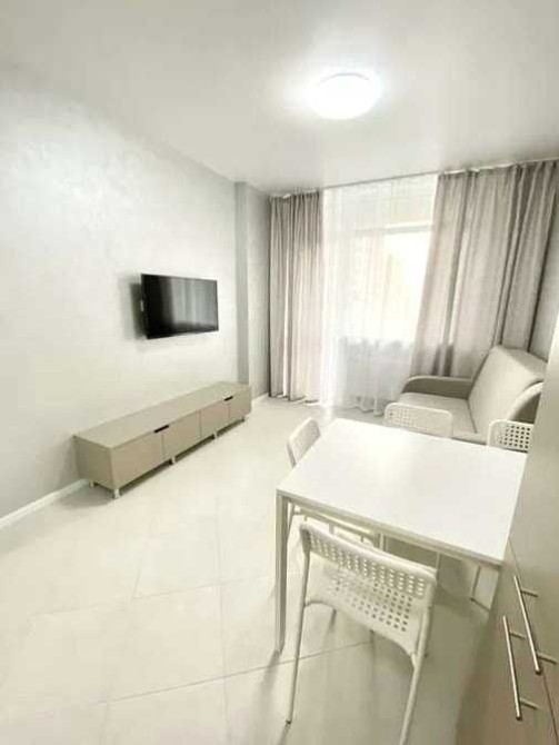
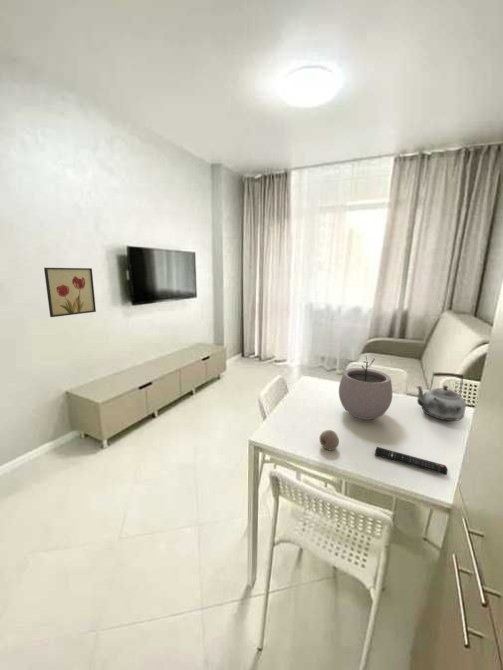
+ remote control [374,446,448,476]
+ fruit [319,429,340,451]
+ wall art [43,267,97,318]
+ plant pot [338,356,393,421]
+ kettle [415,371,467,422]
